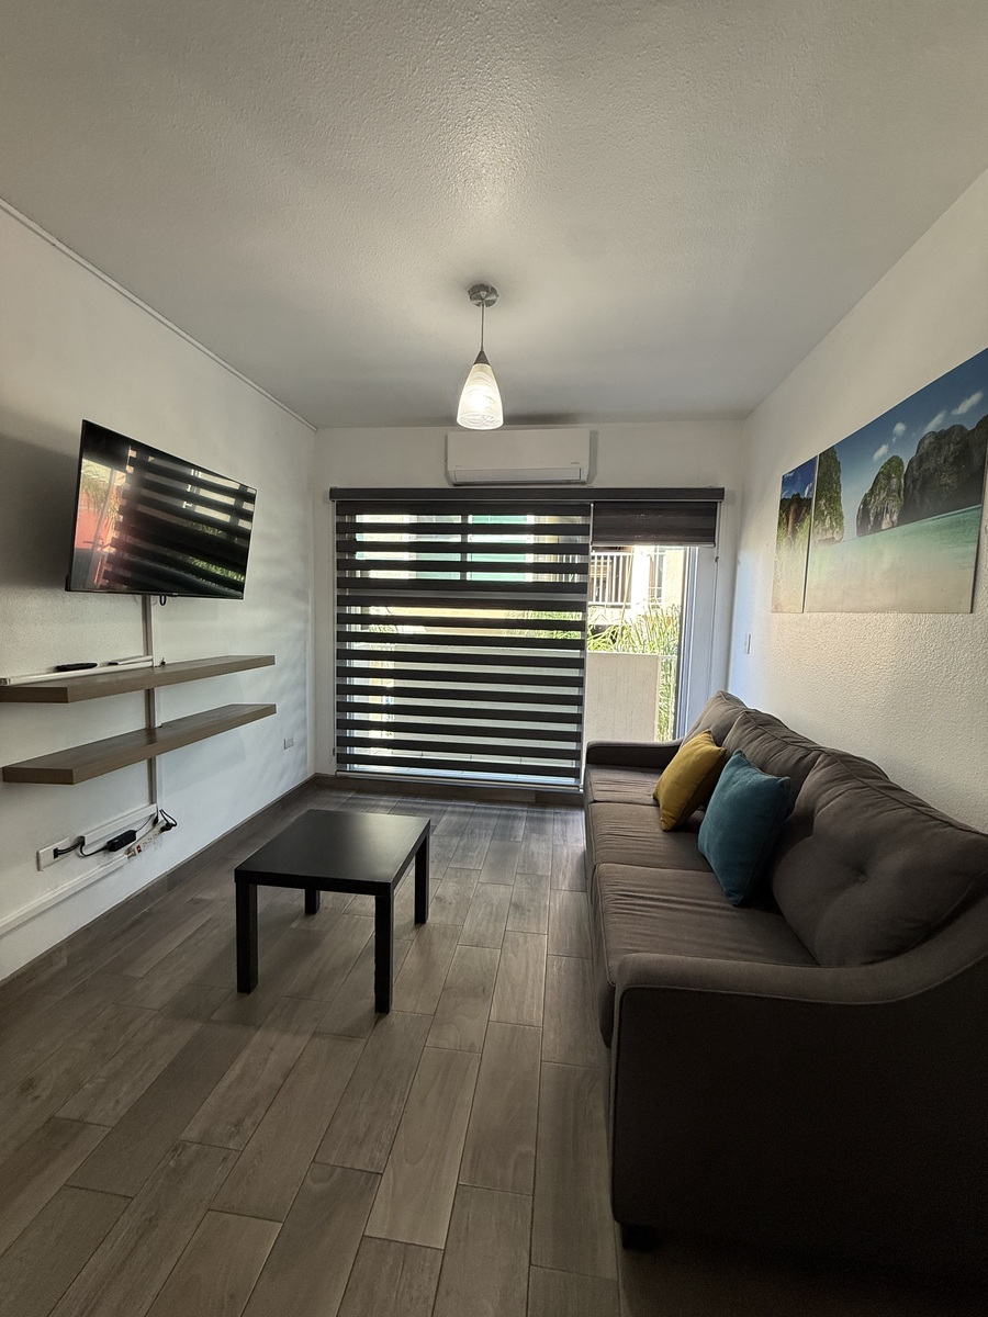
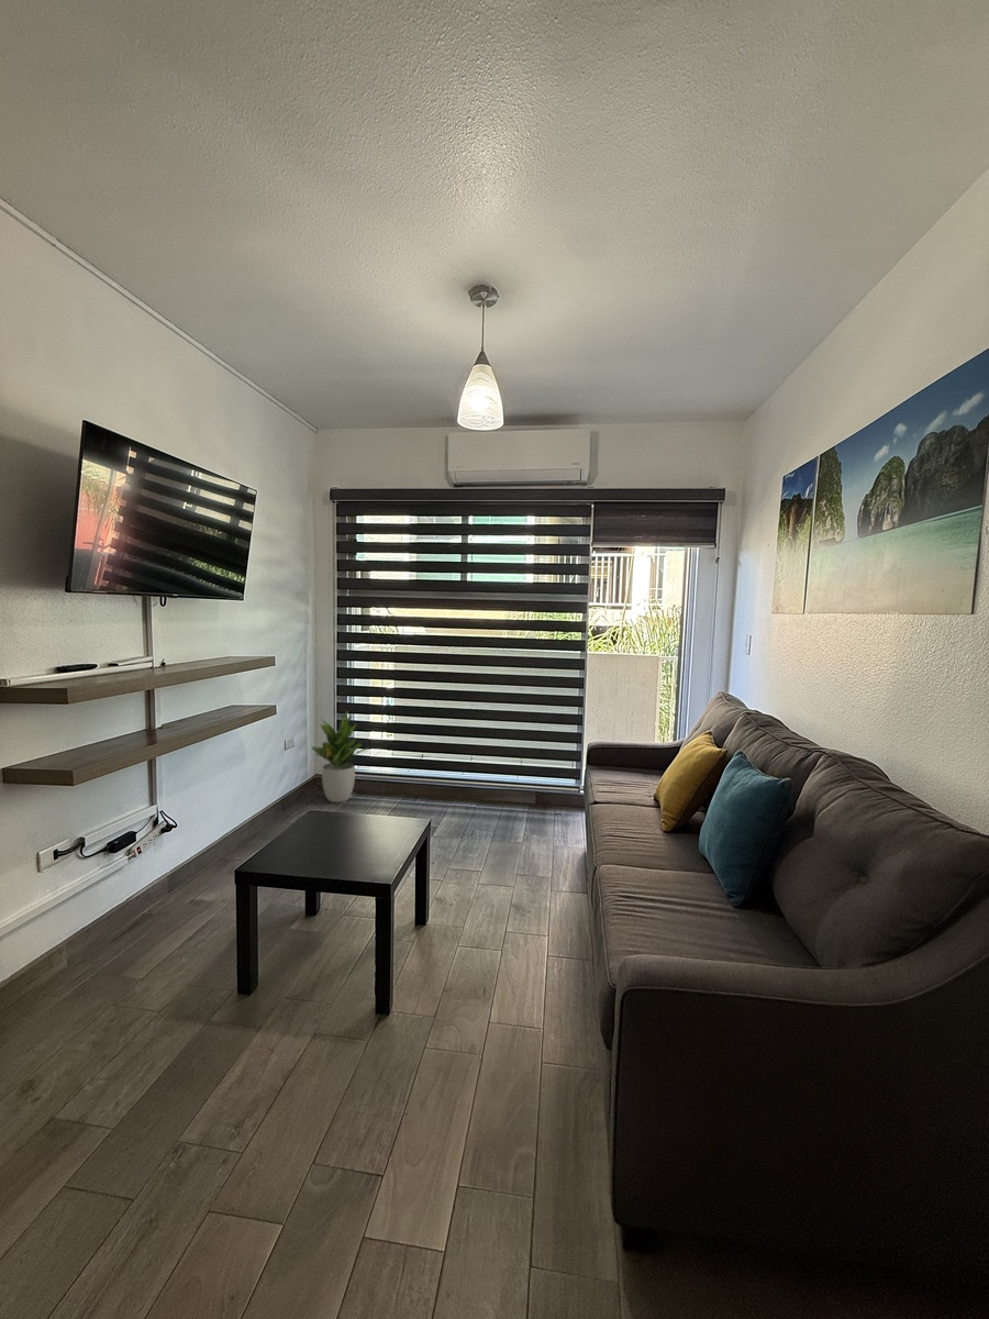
+ potted plant [311,710,370,803]
